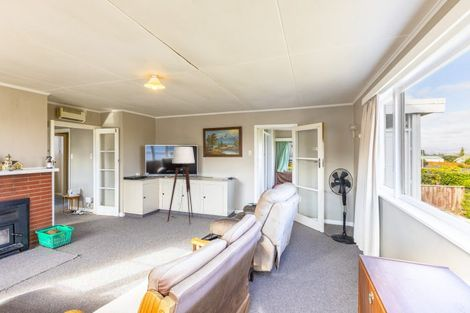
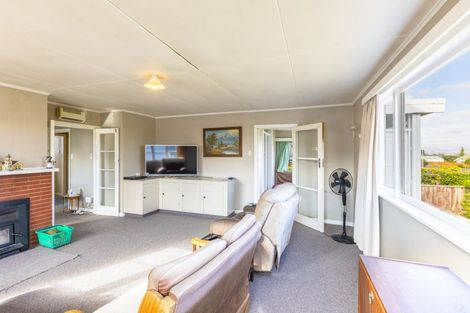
- floor lamp [166,146,196,225]
